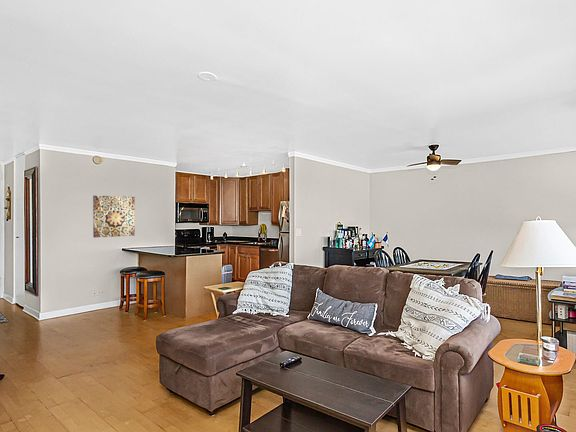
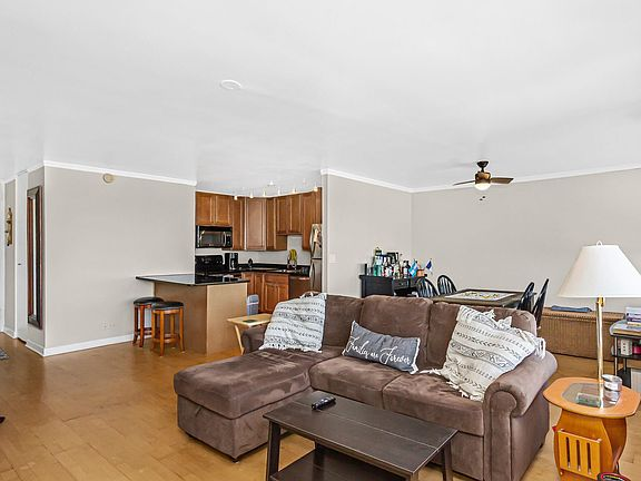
- wall art [92,195,136,239]
